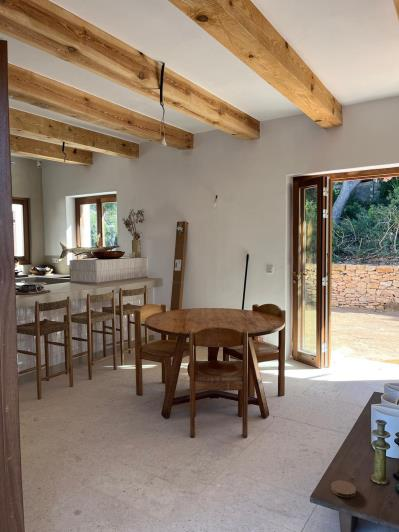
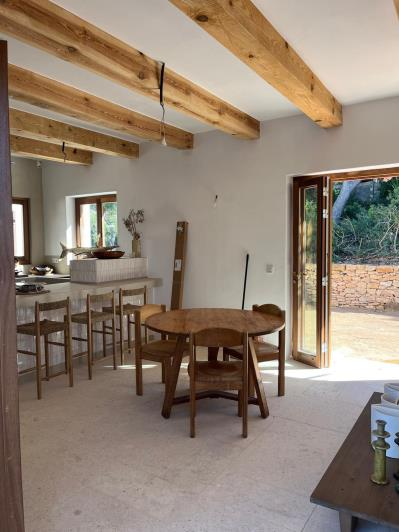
- coaster [330,480,357,499]
